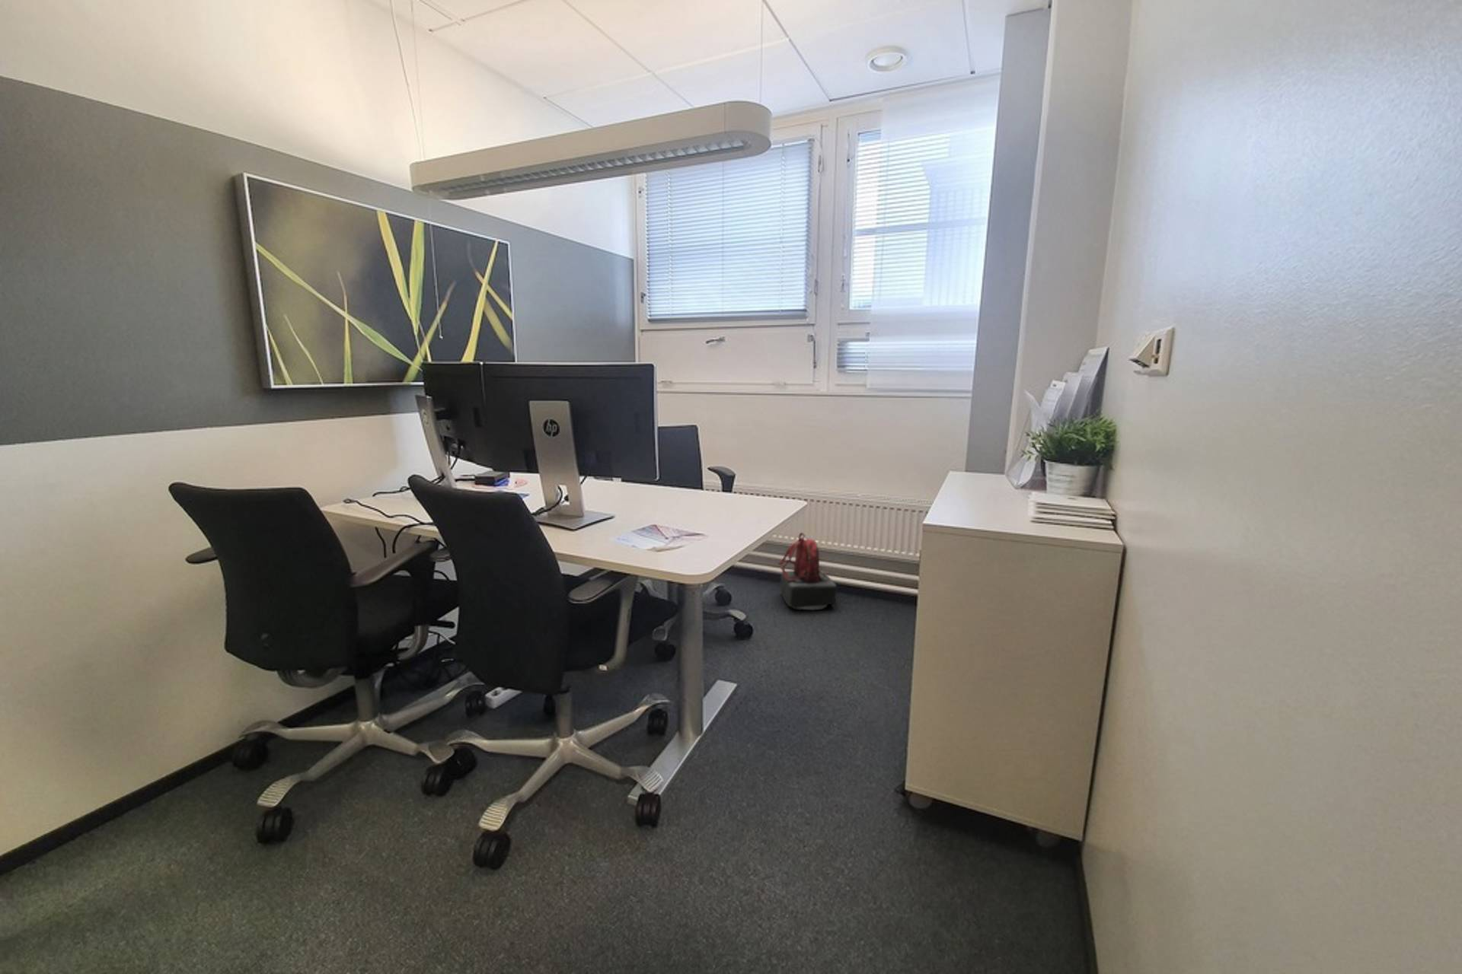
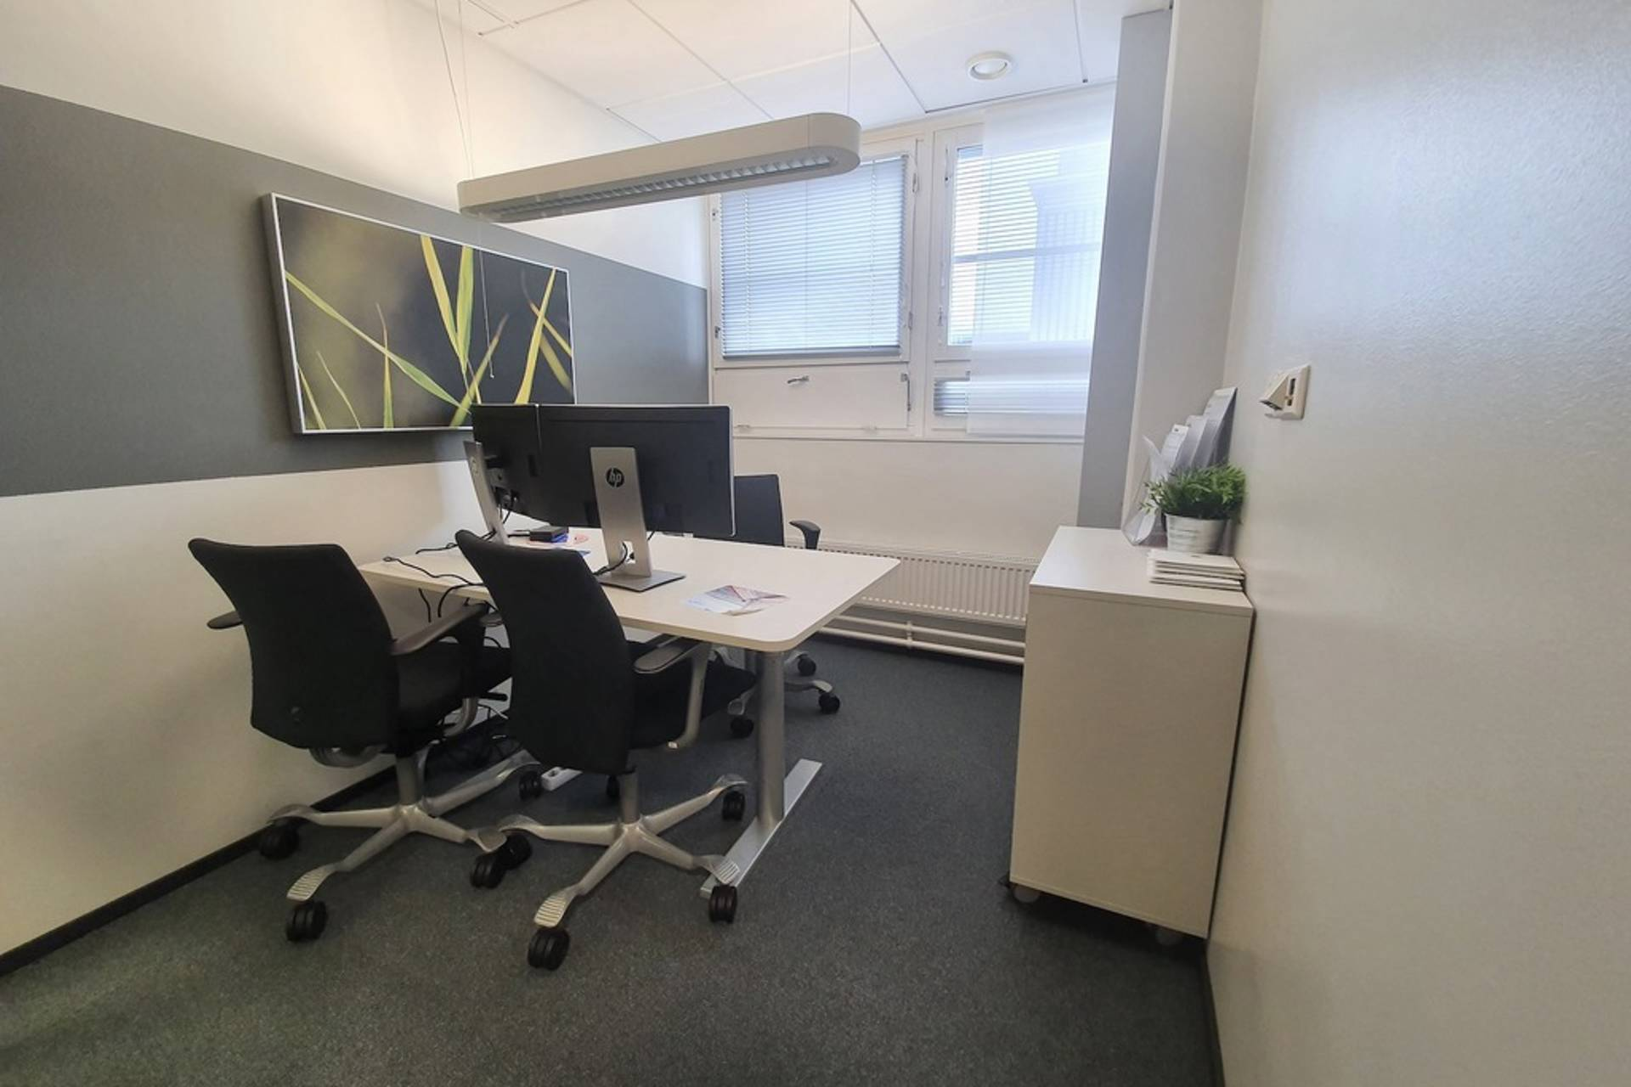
- backpack [778,532,838,611]
